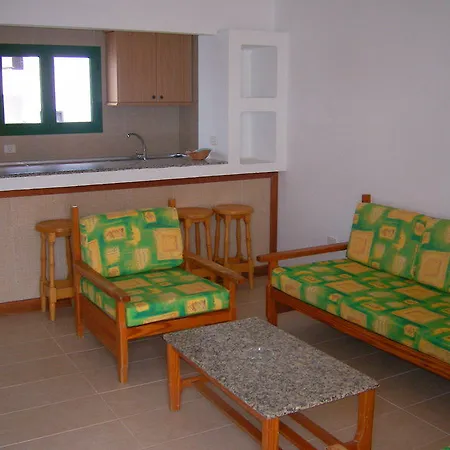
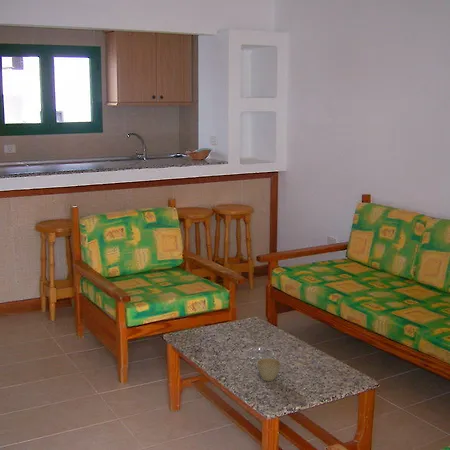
+ flower pot [256,357,282,382]
